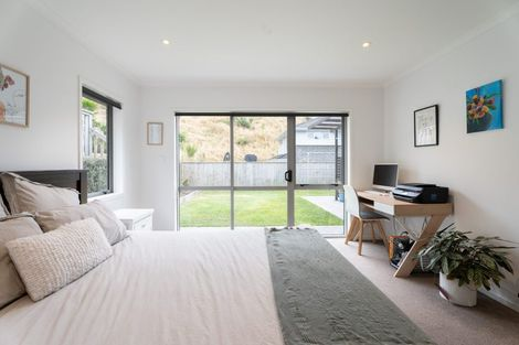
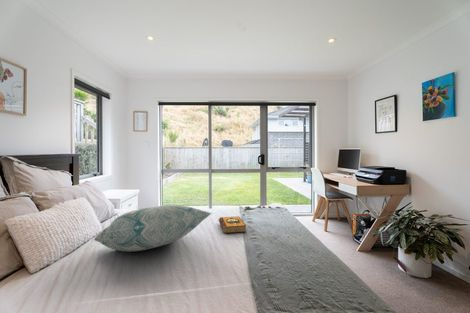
+ hardback book [218,215,247,234]
+ decorative pillow [93,204,213,253]
